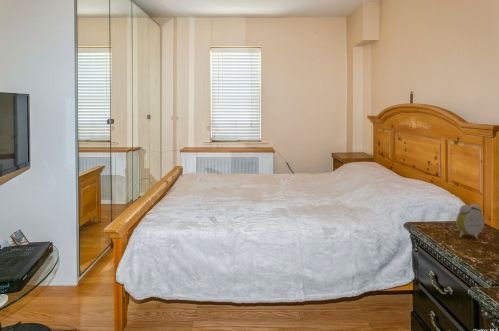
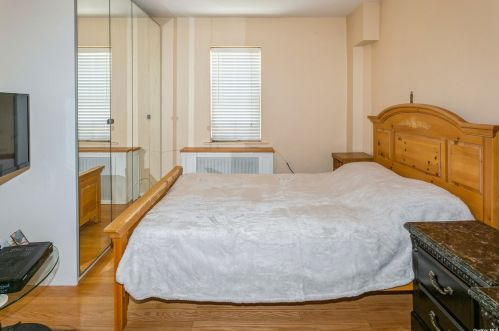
- alarm clock [455,203,486,240]
